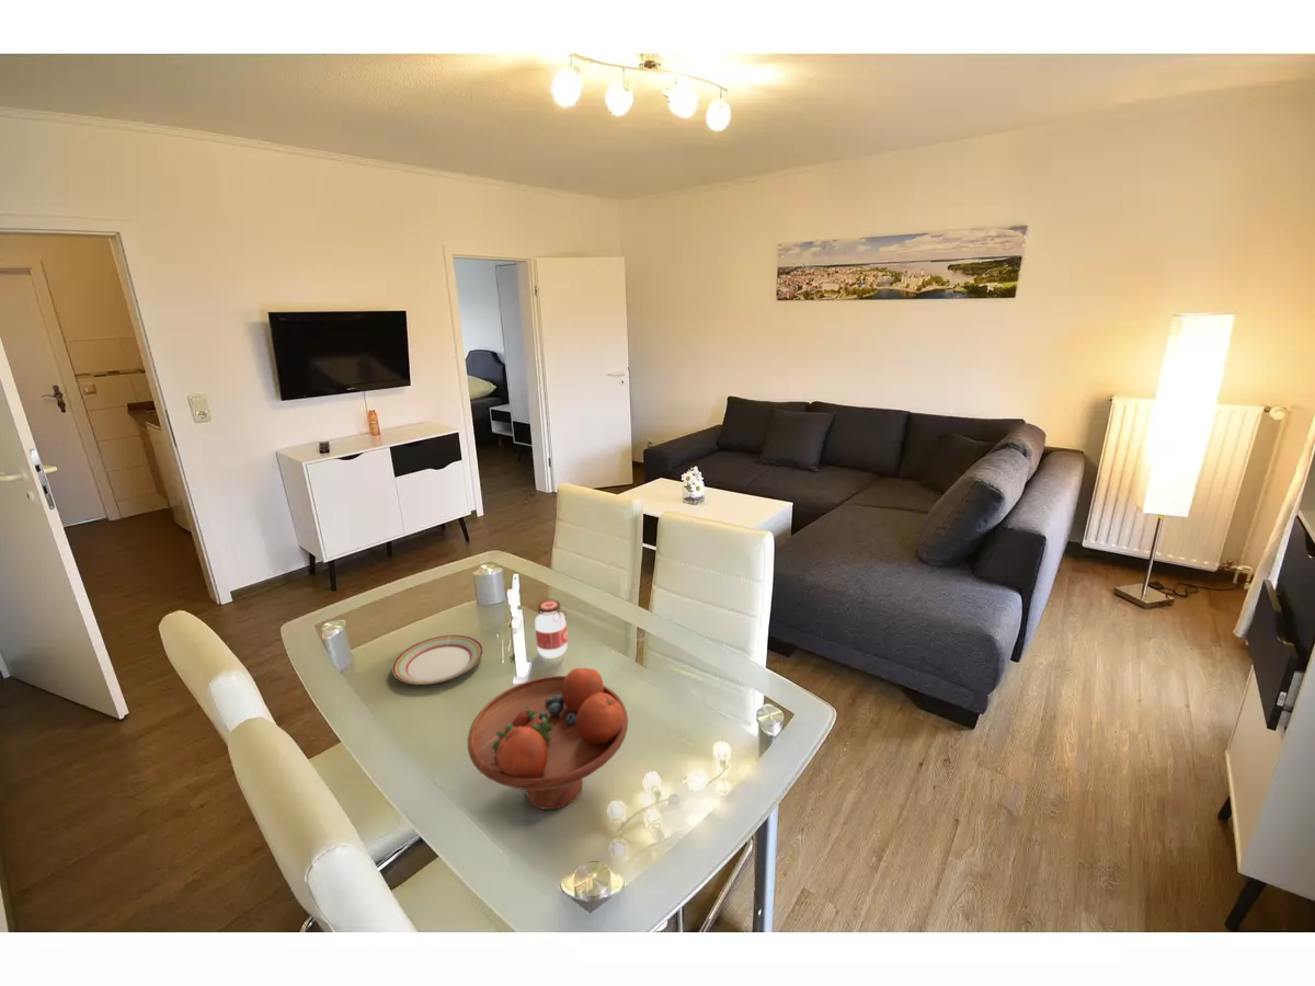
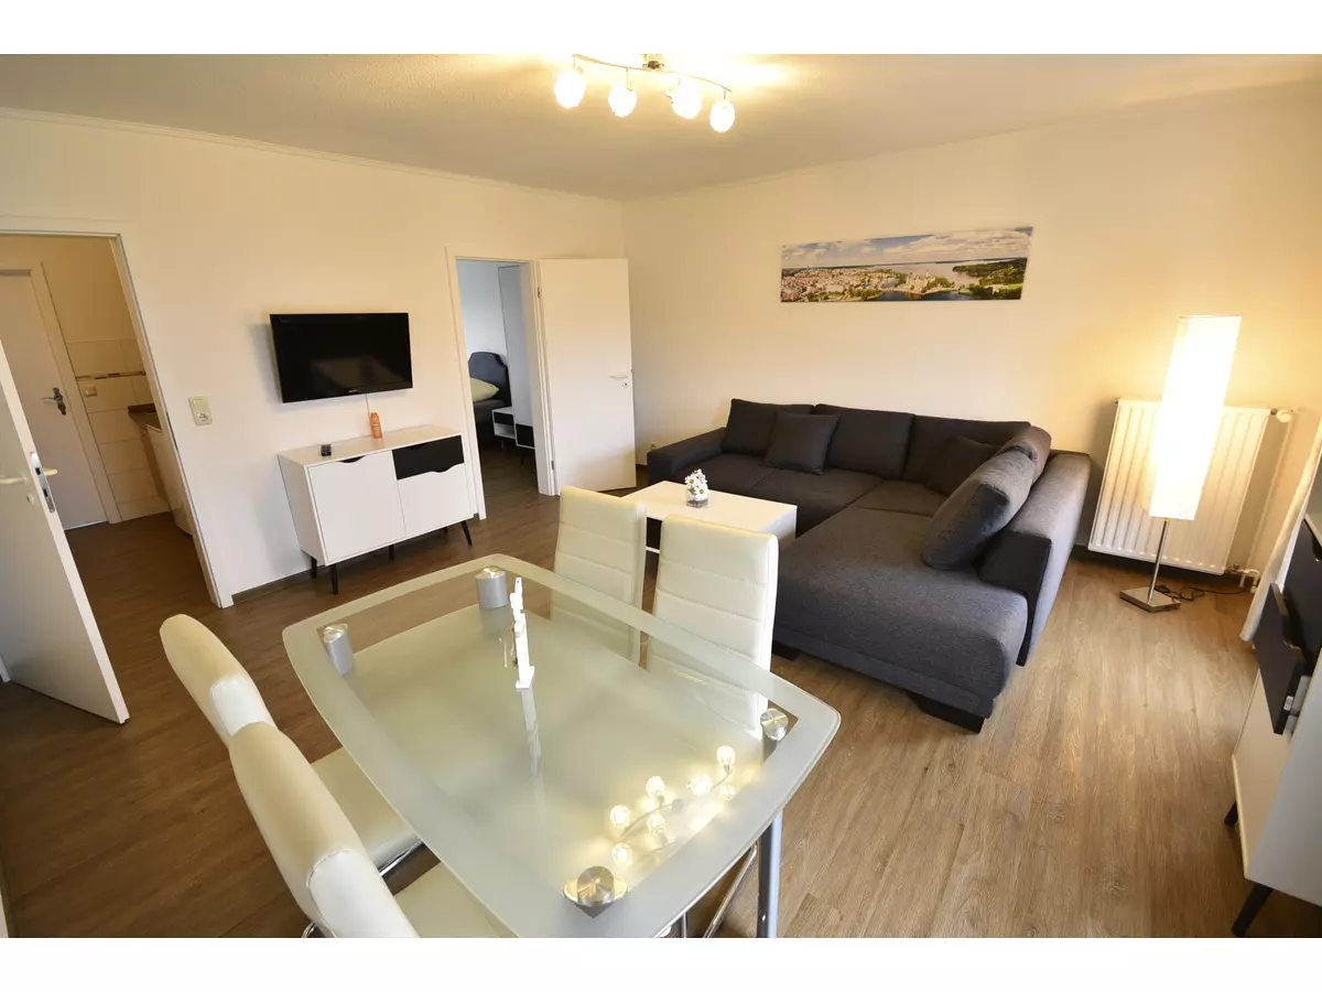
- jar [534,599,569,660]
- plate [391,634,484,686]
- fruit bowl [467,667,629,811]
